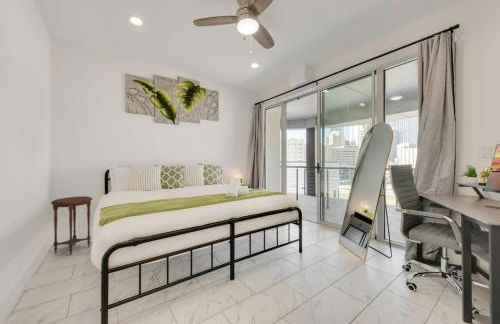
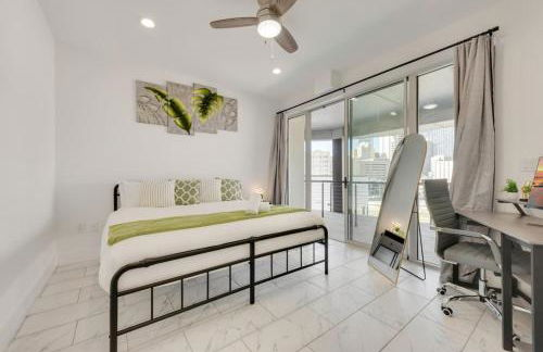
- side table [50,195,93,256]
